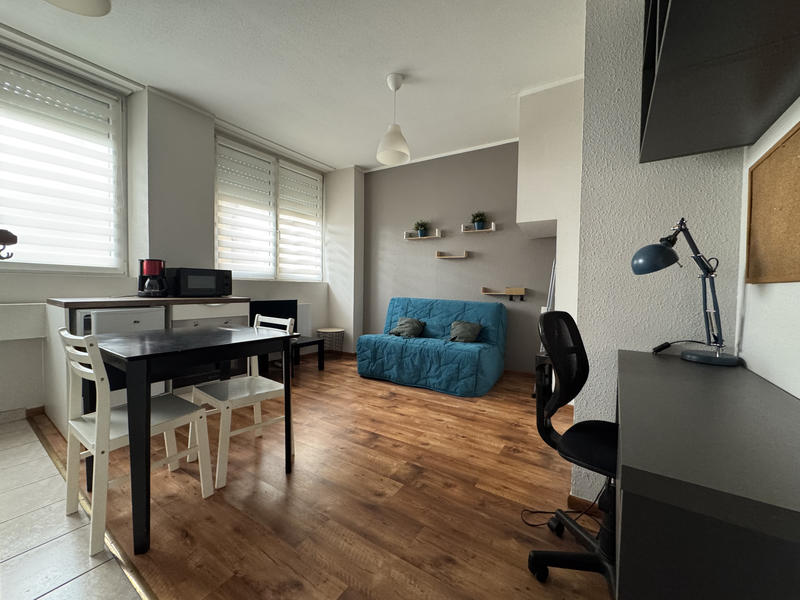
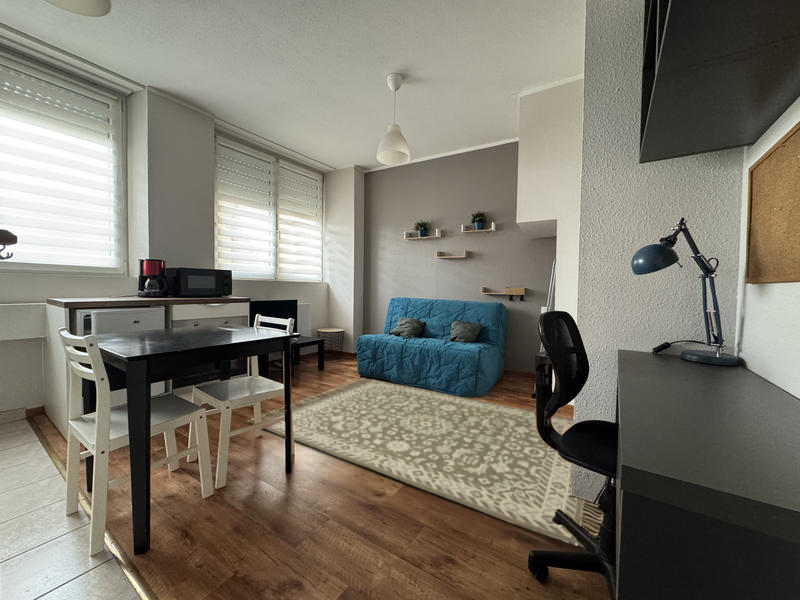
+ rug [246,377,605,549]
